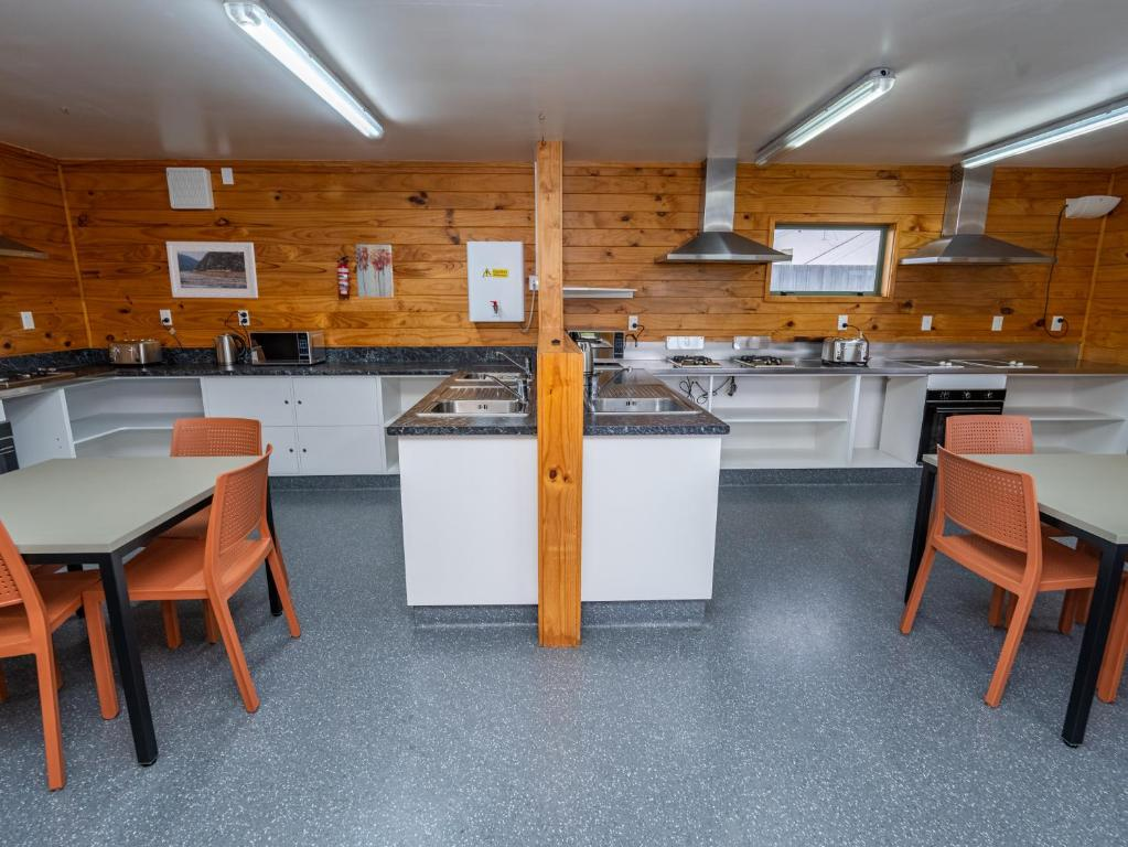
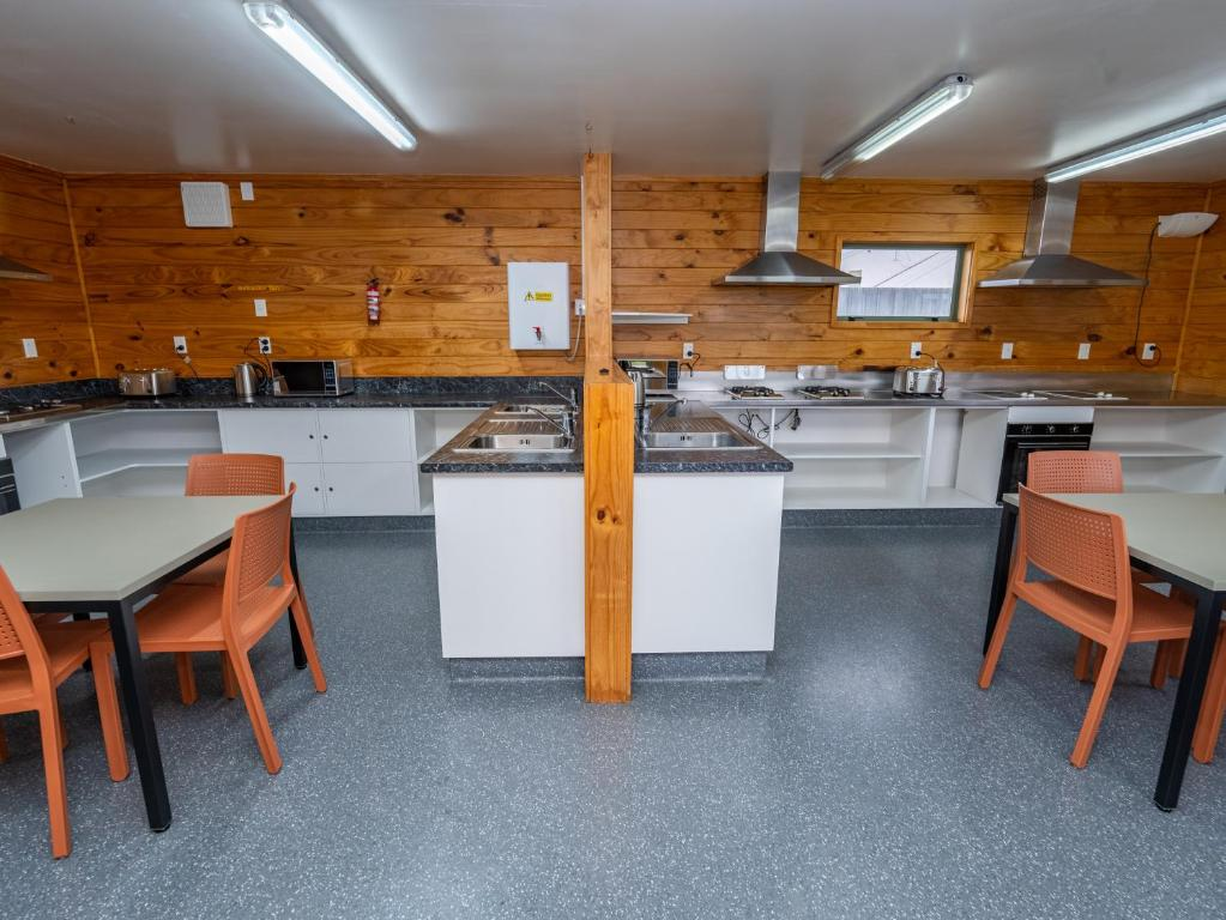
- wall art [355,244,395,298]
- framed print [165,240,259,299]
